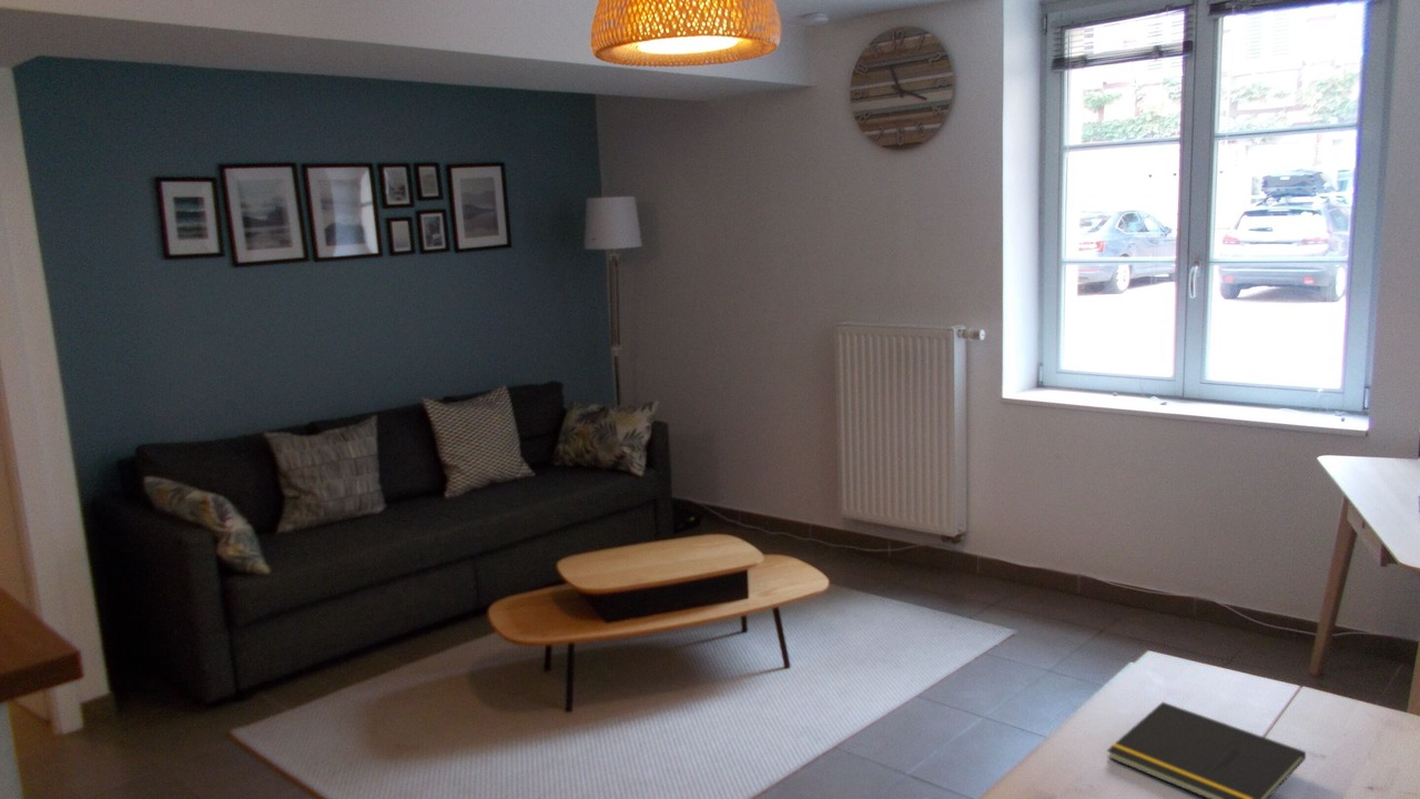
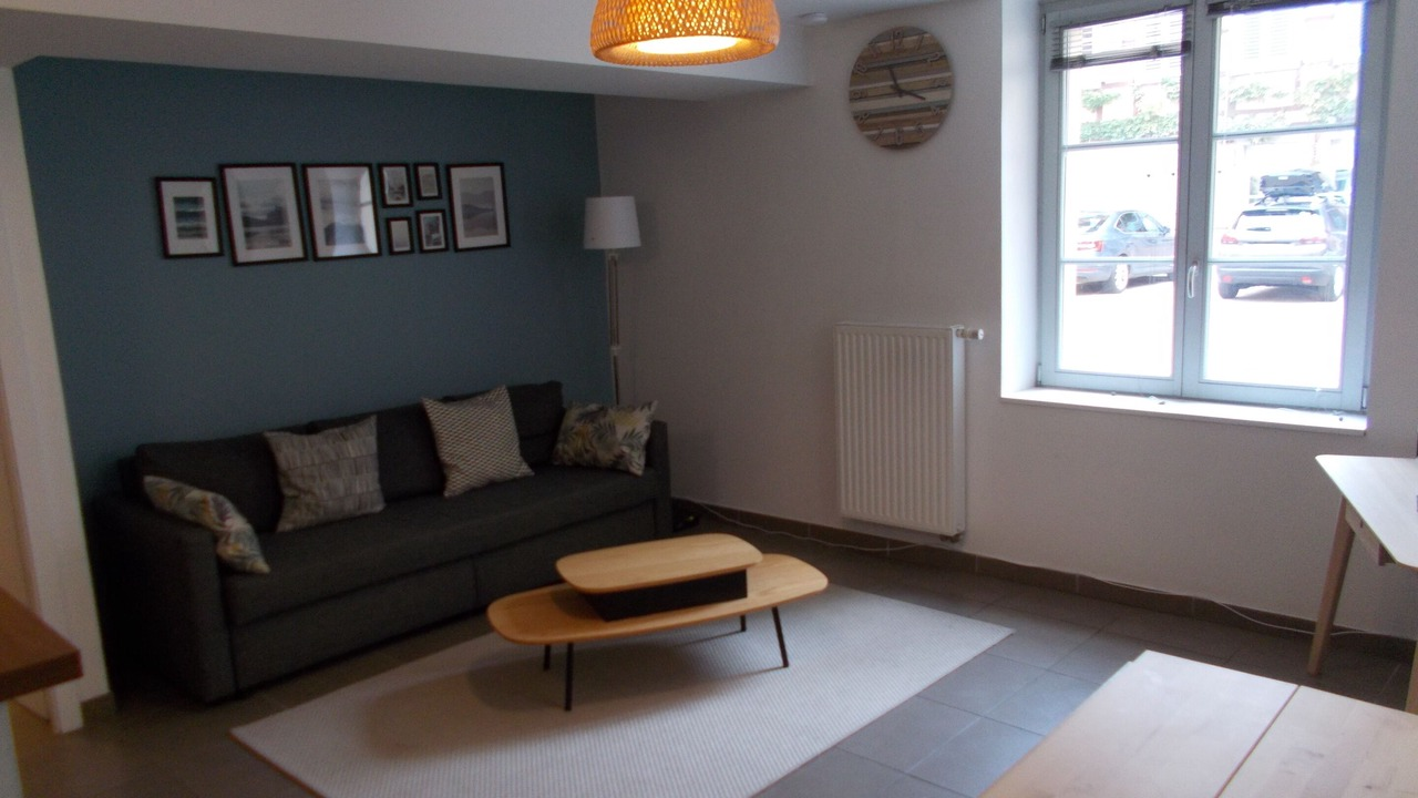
- notepad [1106,701,1307,799]
